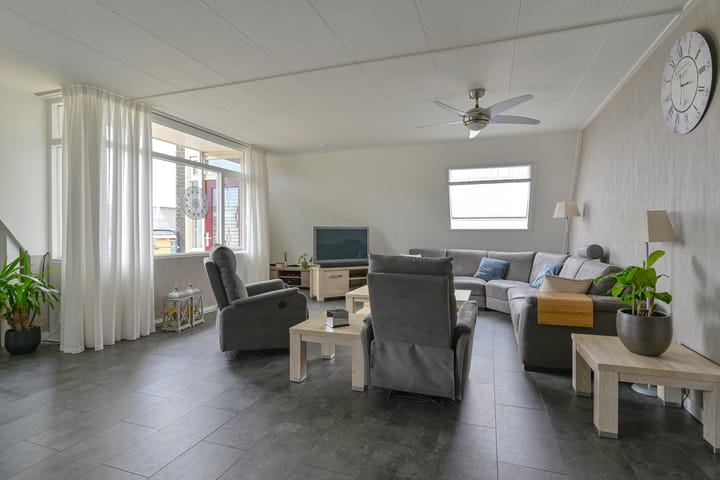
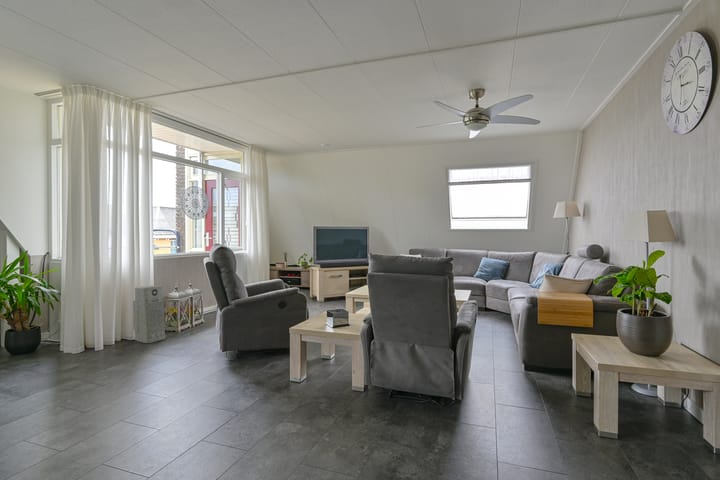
+ air purifier [132,285,166,344]
